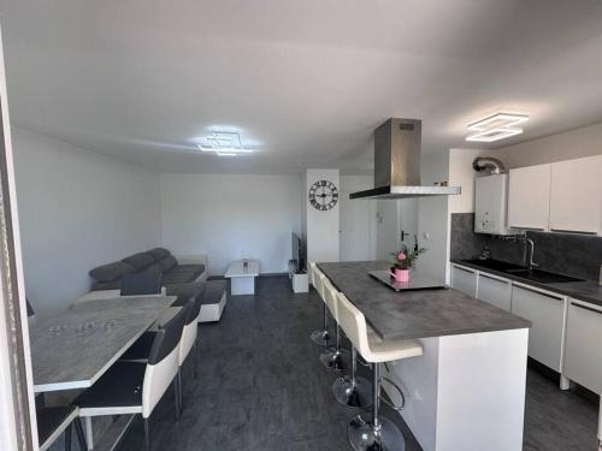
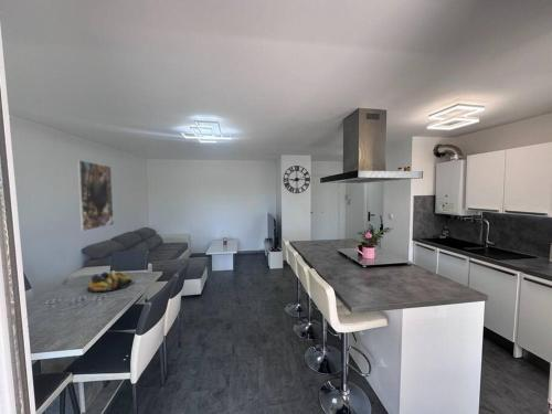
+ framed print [76,159,115,232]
+ fruit bowl [86,269,135,293]
